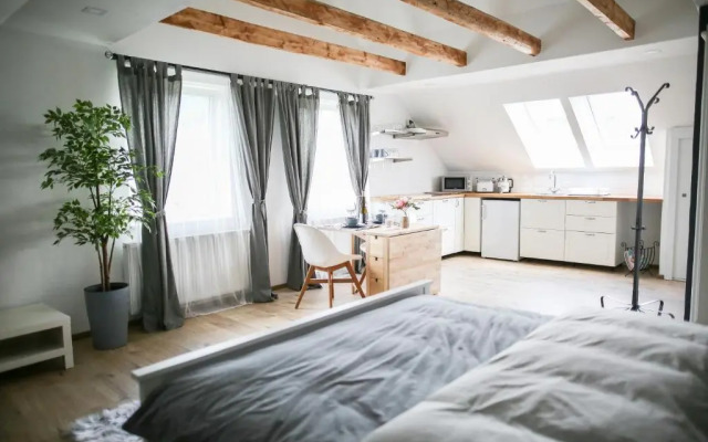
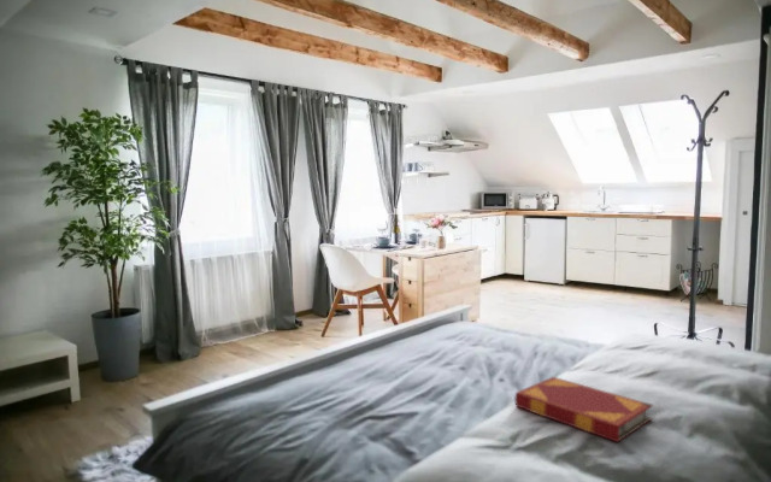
+ hardback book [513,376,654,443]
